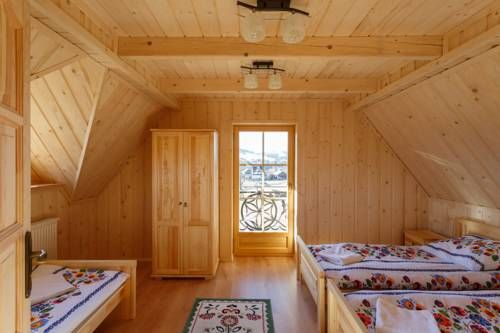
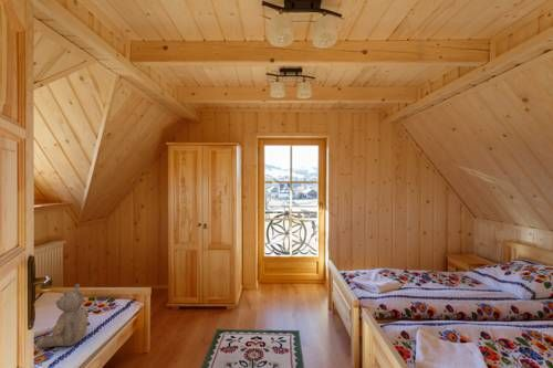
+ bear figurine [35,283,90,349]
